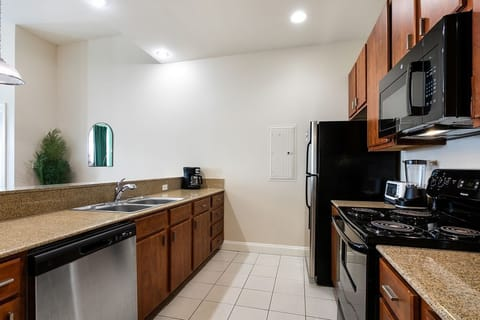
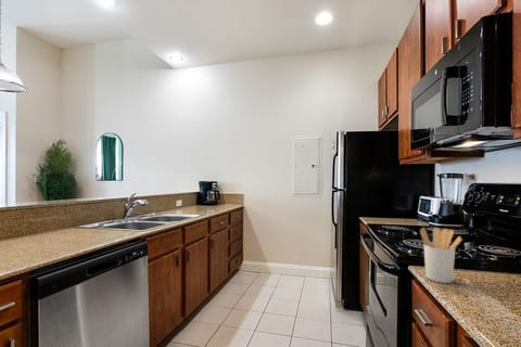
+ utensil holder [419,227,463,284]
